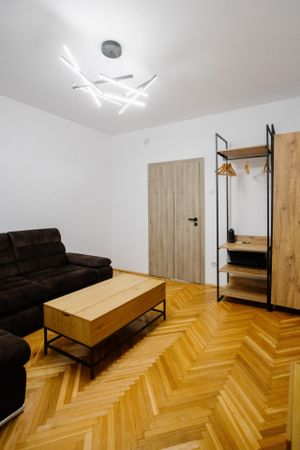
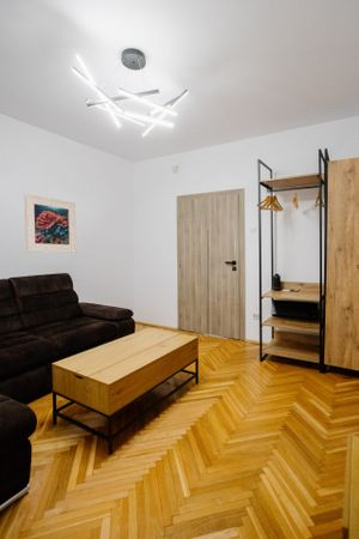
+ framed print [24,193,78,254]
